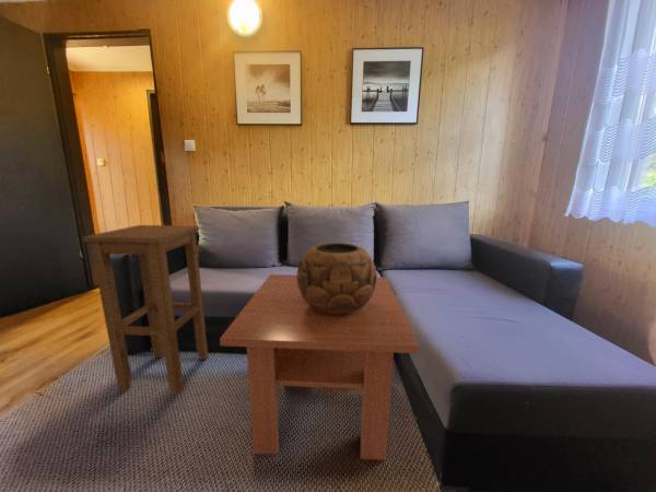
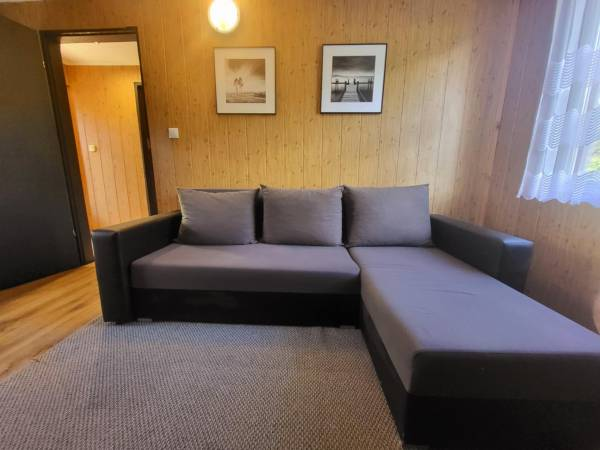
- decorative bowl [295,242,378,315]
- stool [81,224,209,396]
- coffee table [219,273,420,461]
